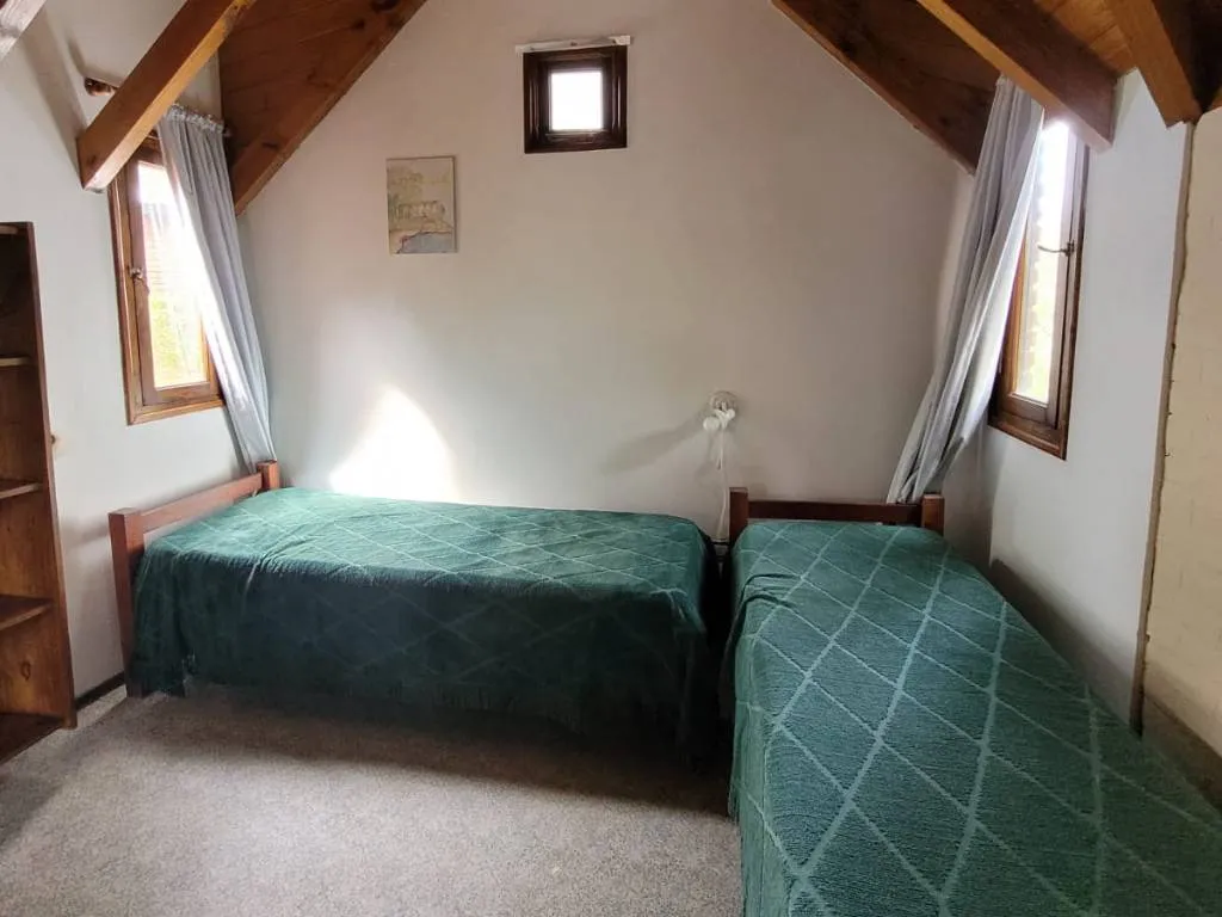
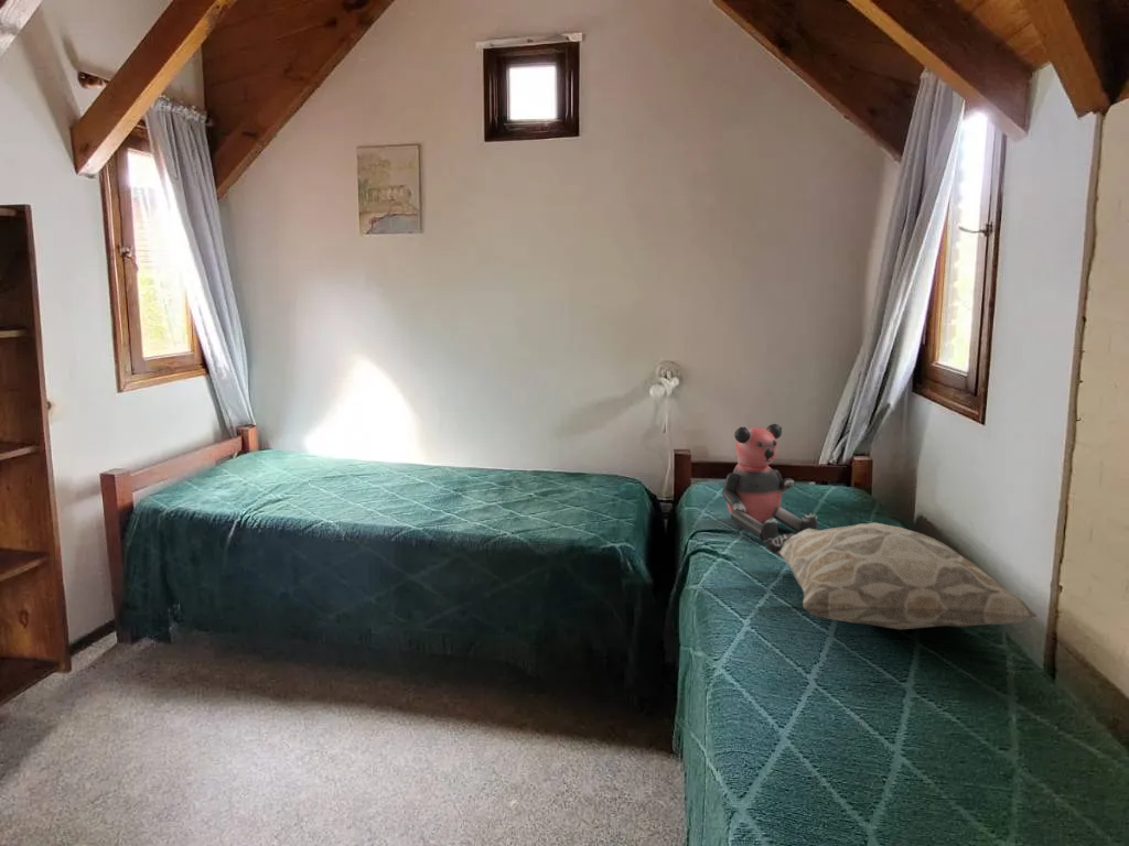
+ decorative pillow [763,522,1037,630]
+ bear [721,423,818,542]
